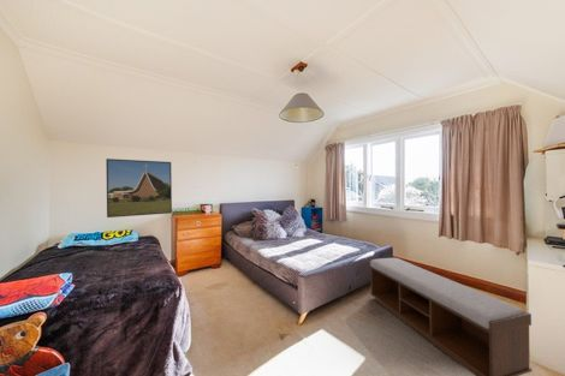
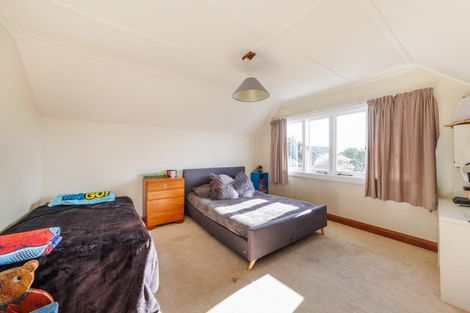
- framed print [105,157,173,219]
- bench [369,257,533,376]
